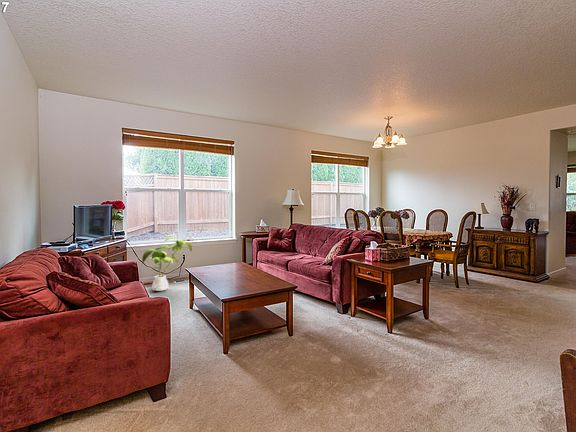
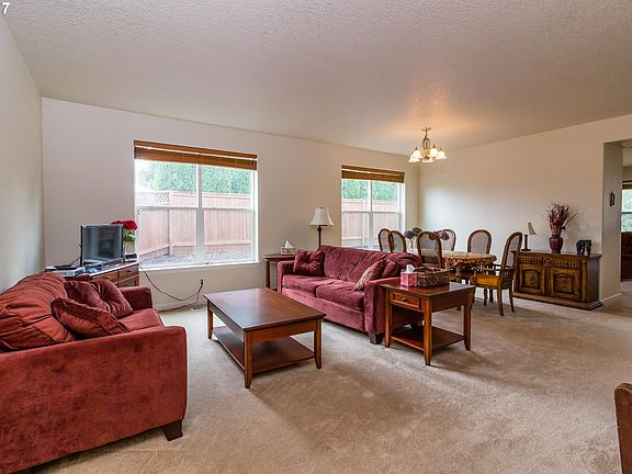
- house plant [141,236,193,292]
